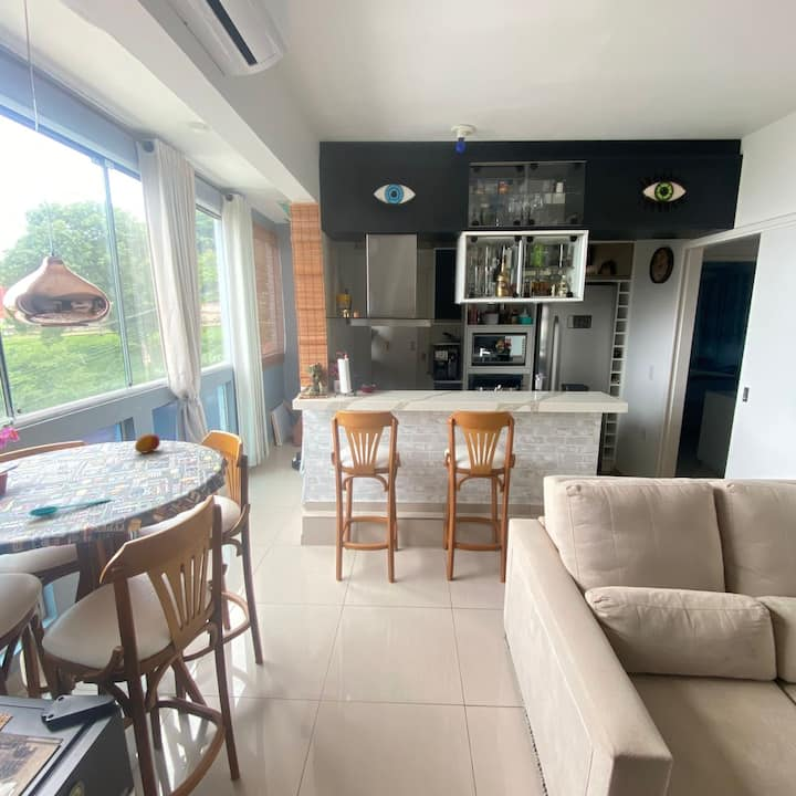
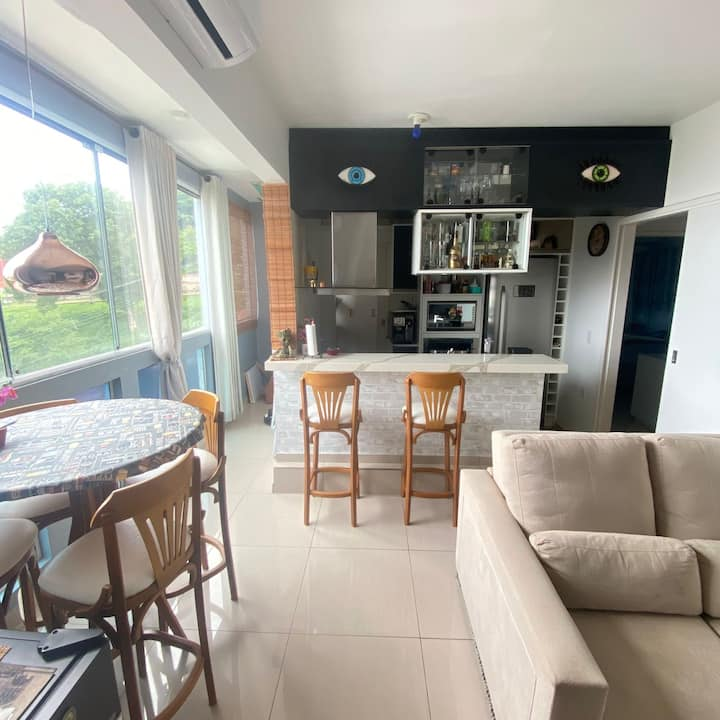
- spoon [28,496,112,517]
- fruit [134,433,161,454]
